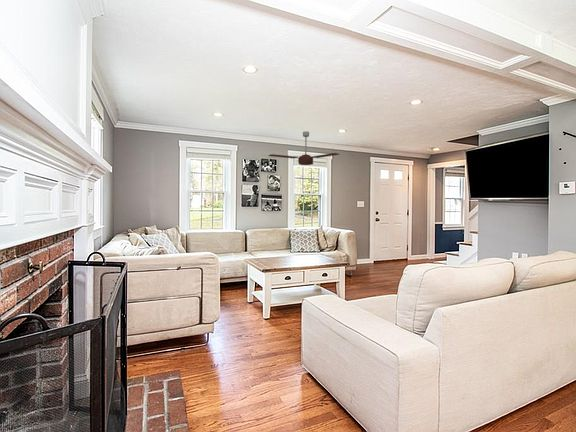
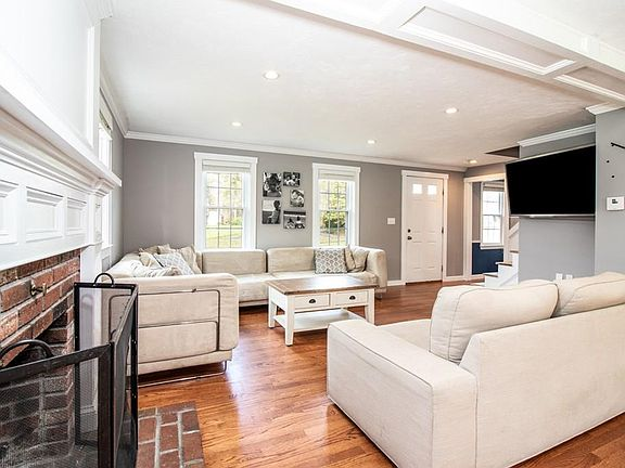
- ceiling fan [267,130,340,166]
